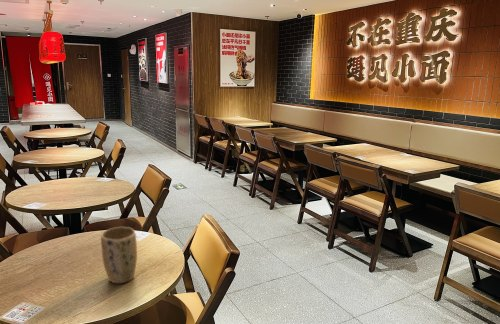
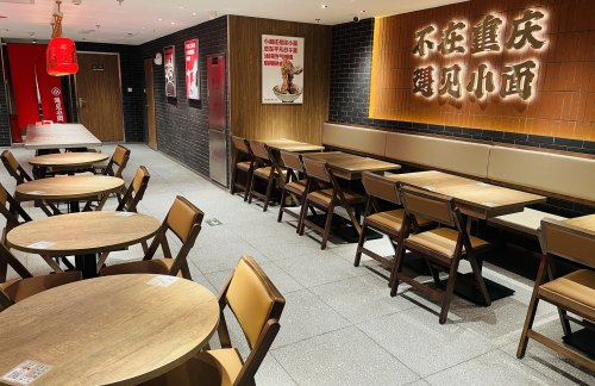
- plant pot [100,226,138,284]
